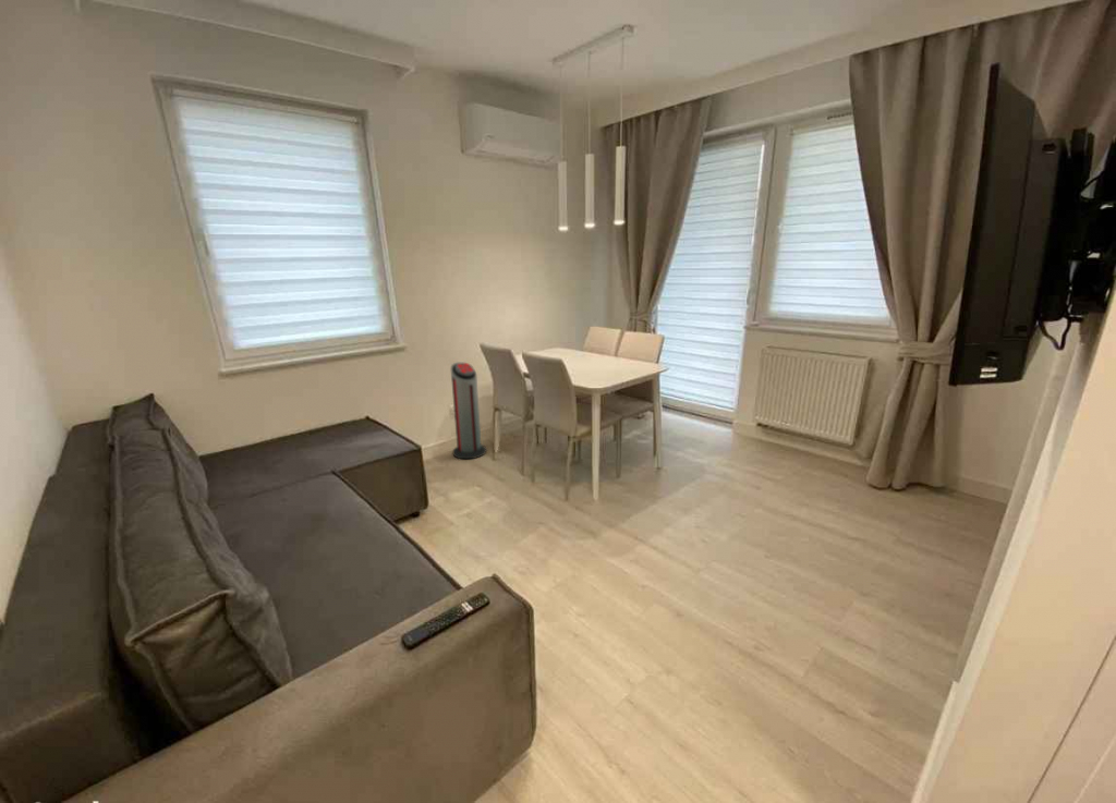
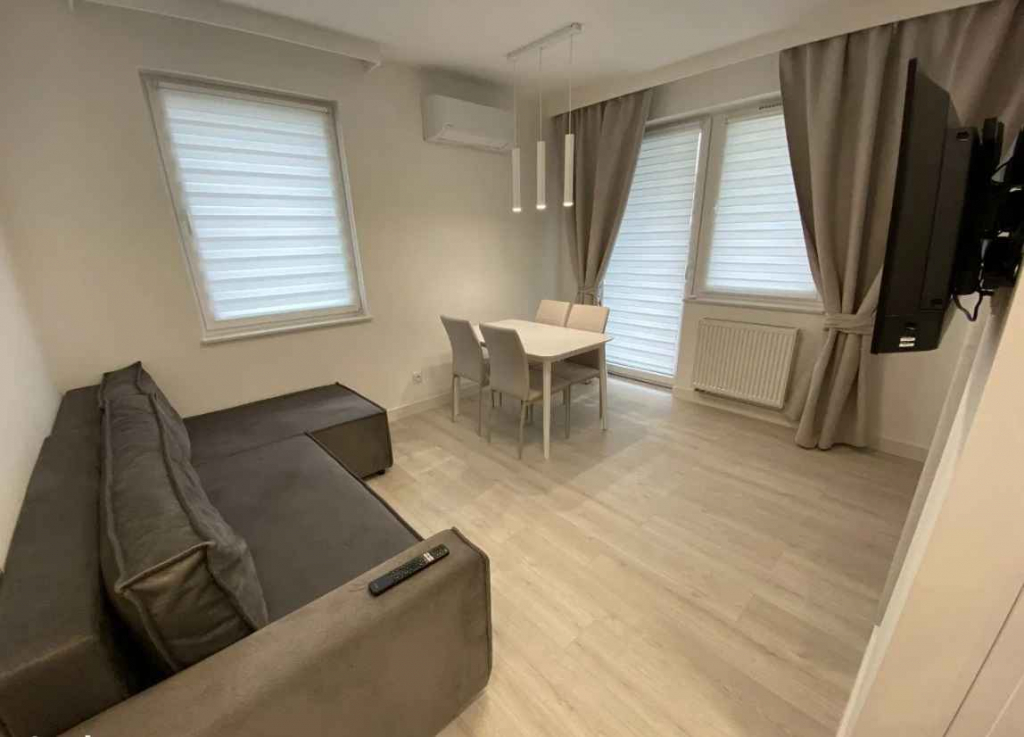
- air purifier [450,362,487,460]
